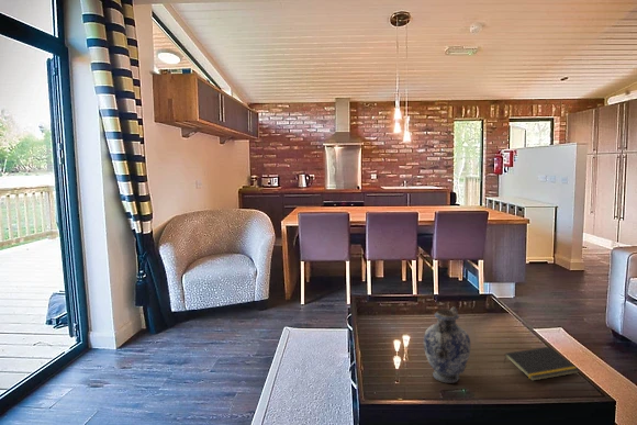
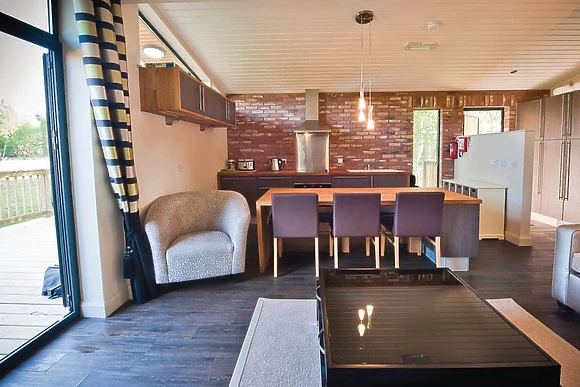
- notepad [503,346,580,382]
- decorative vase [423,305,471,384]
